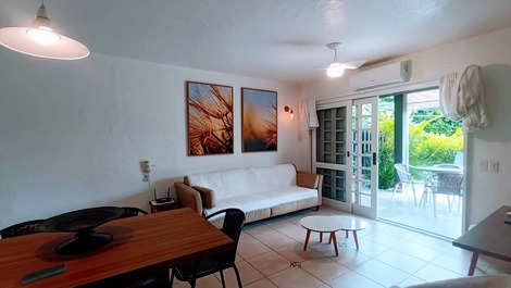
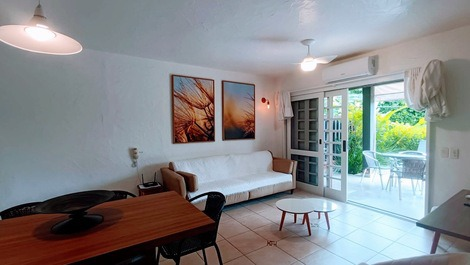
- smartphone [21,262,67,285]
